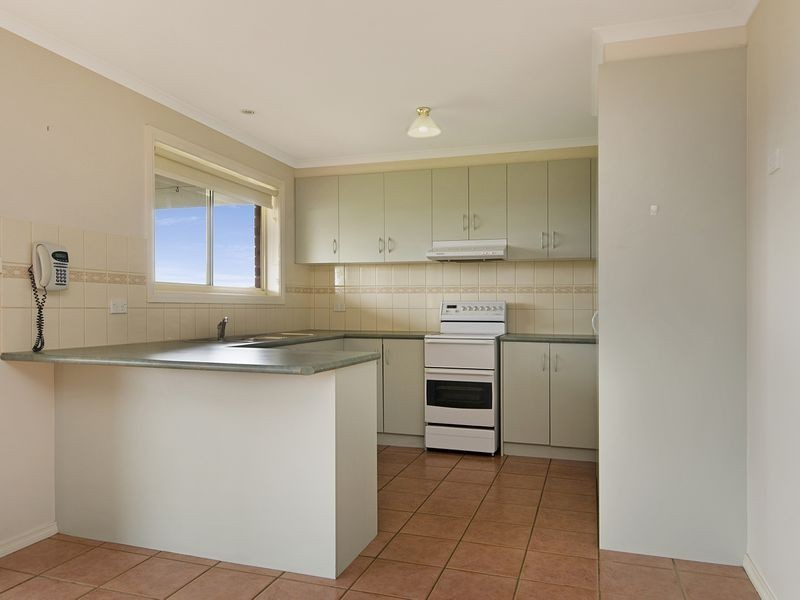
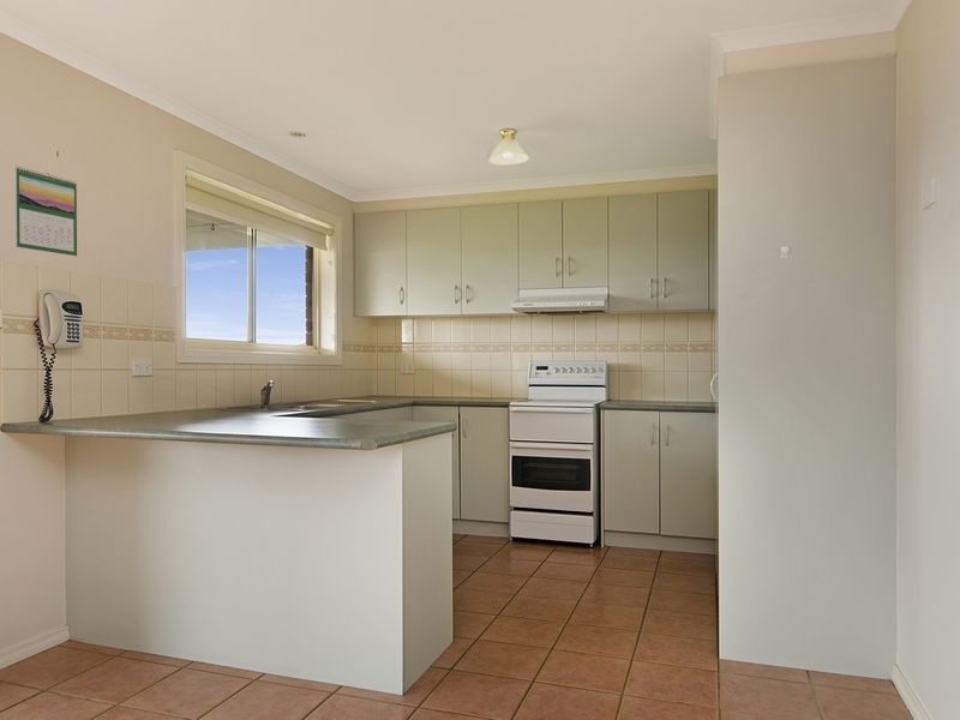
+ calendar [13,164,78,257]
